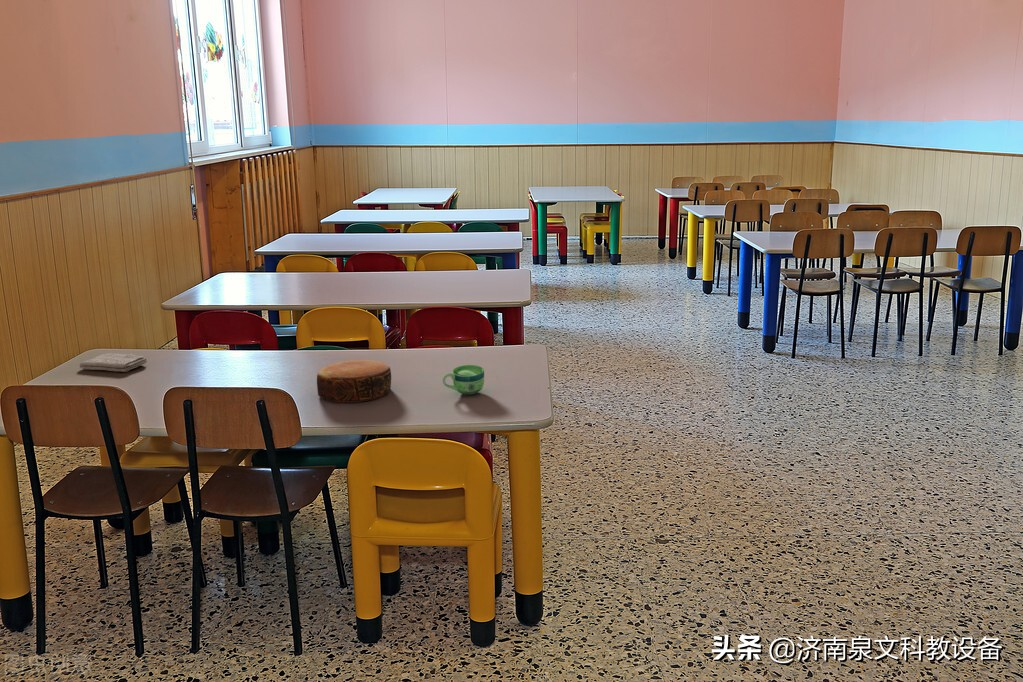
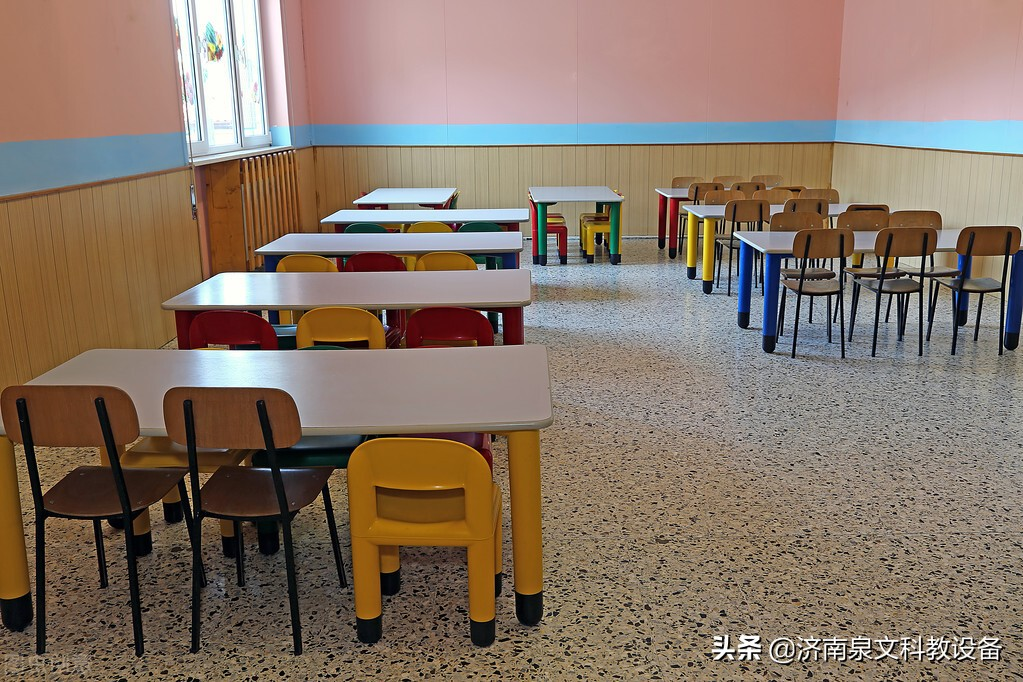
- washcloth [78,352,148,373]
- bowl [316,359,392,403]
- cup [442,364,485,396]
